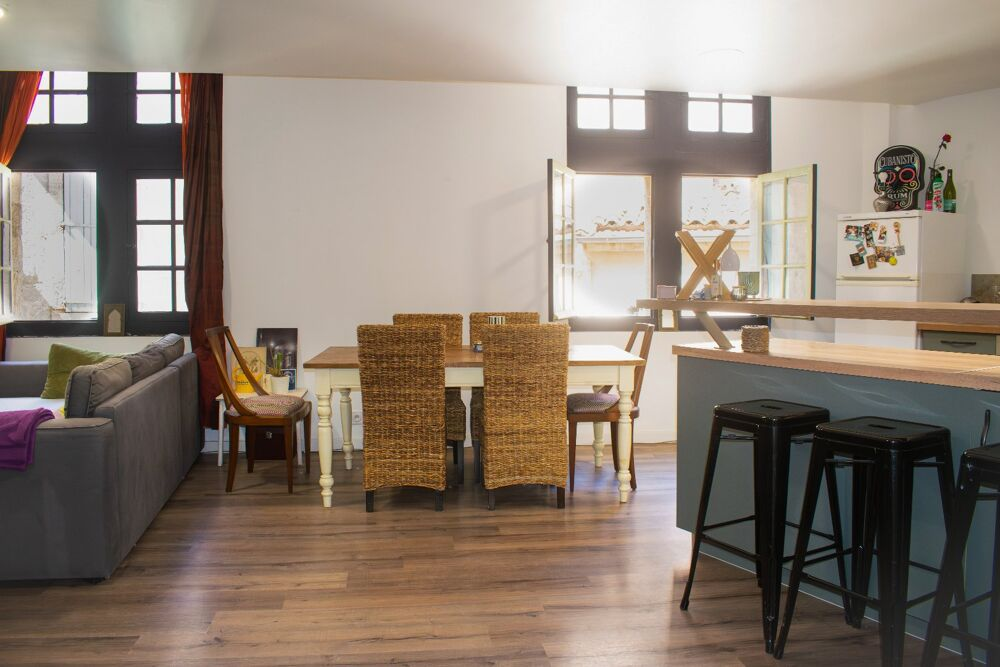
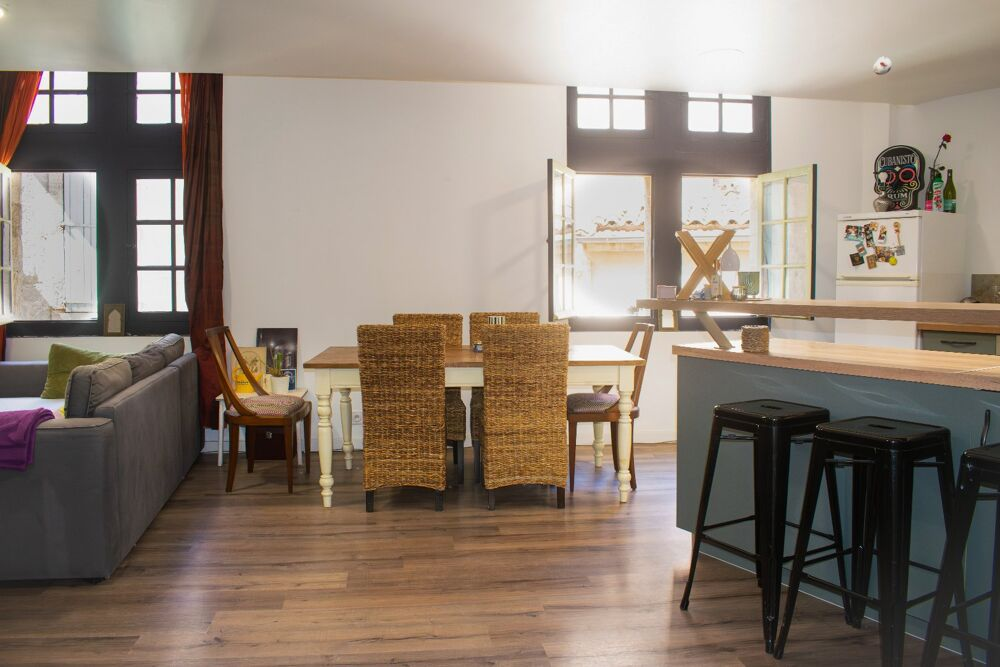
+ smoke detector [872,56,893,76]
